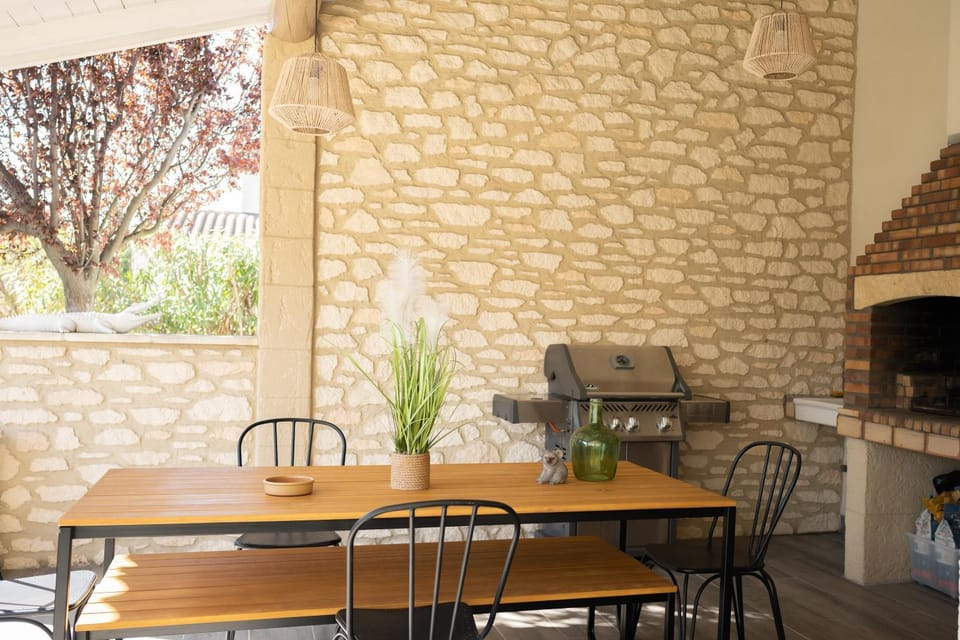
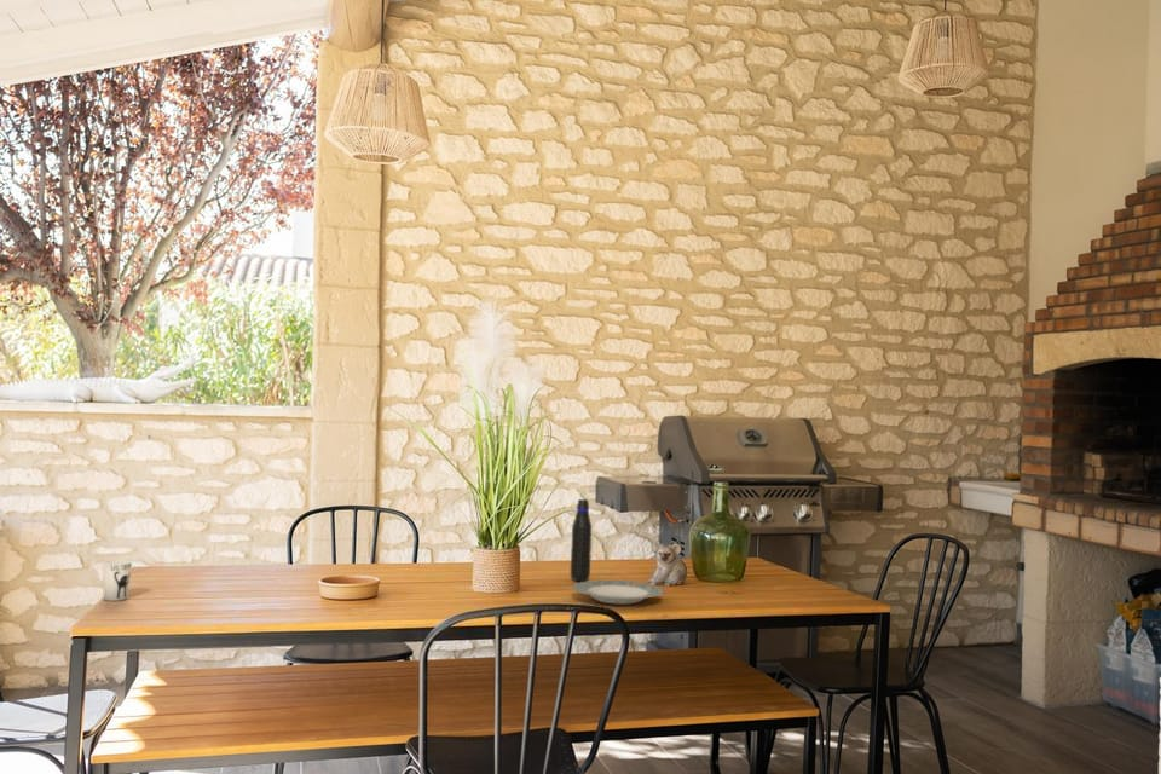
+ water bottle [570,498,593,583]
+ plate [571,579,665,606]
+ cup [100,559,133,602]
